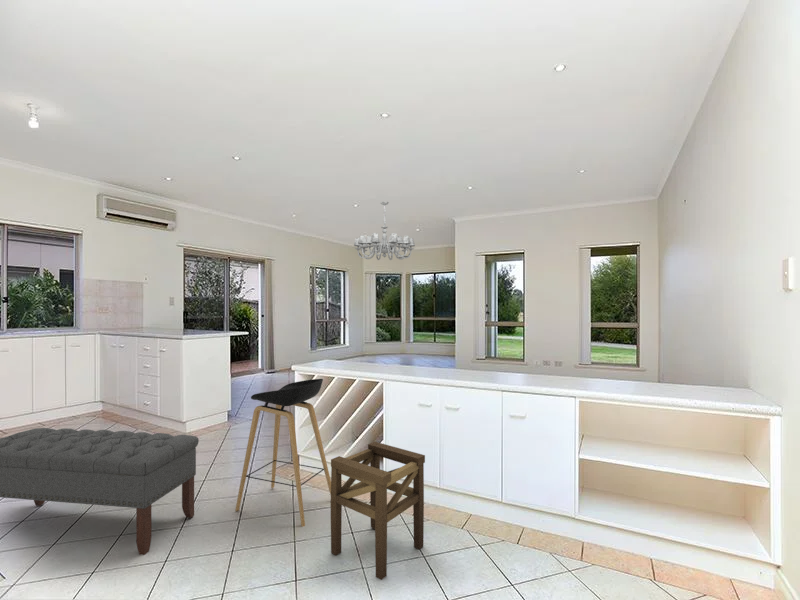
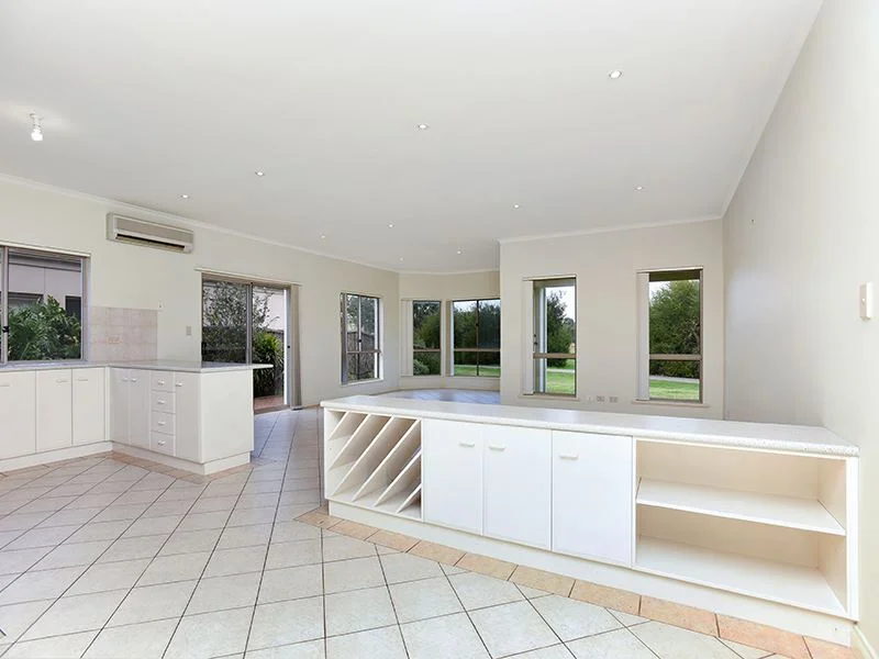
- stool [330,441,426,581]
- bench [0,427,200,556]
- stool [234,378,331,528]
- chandelier [353,201,416,261]
